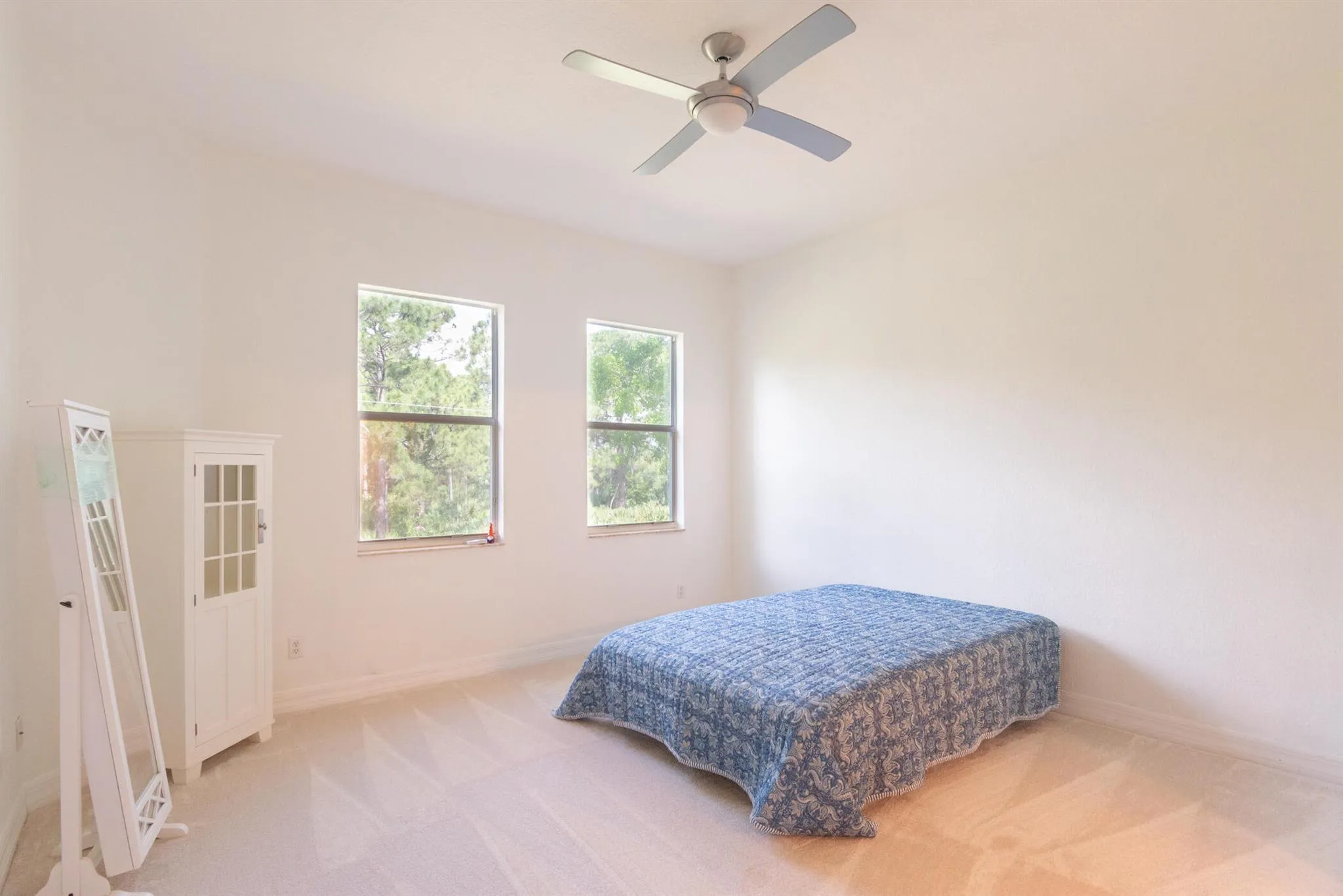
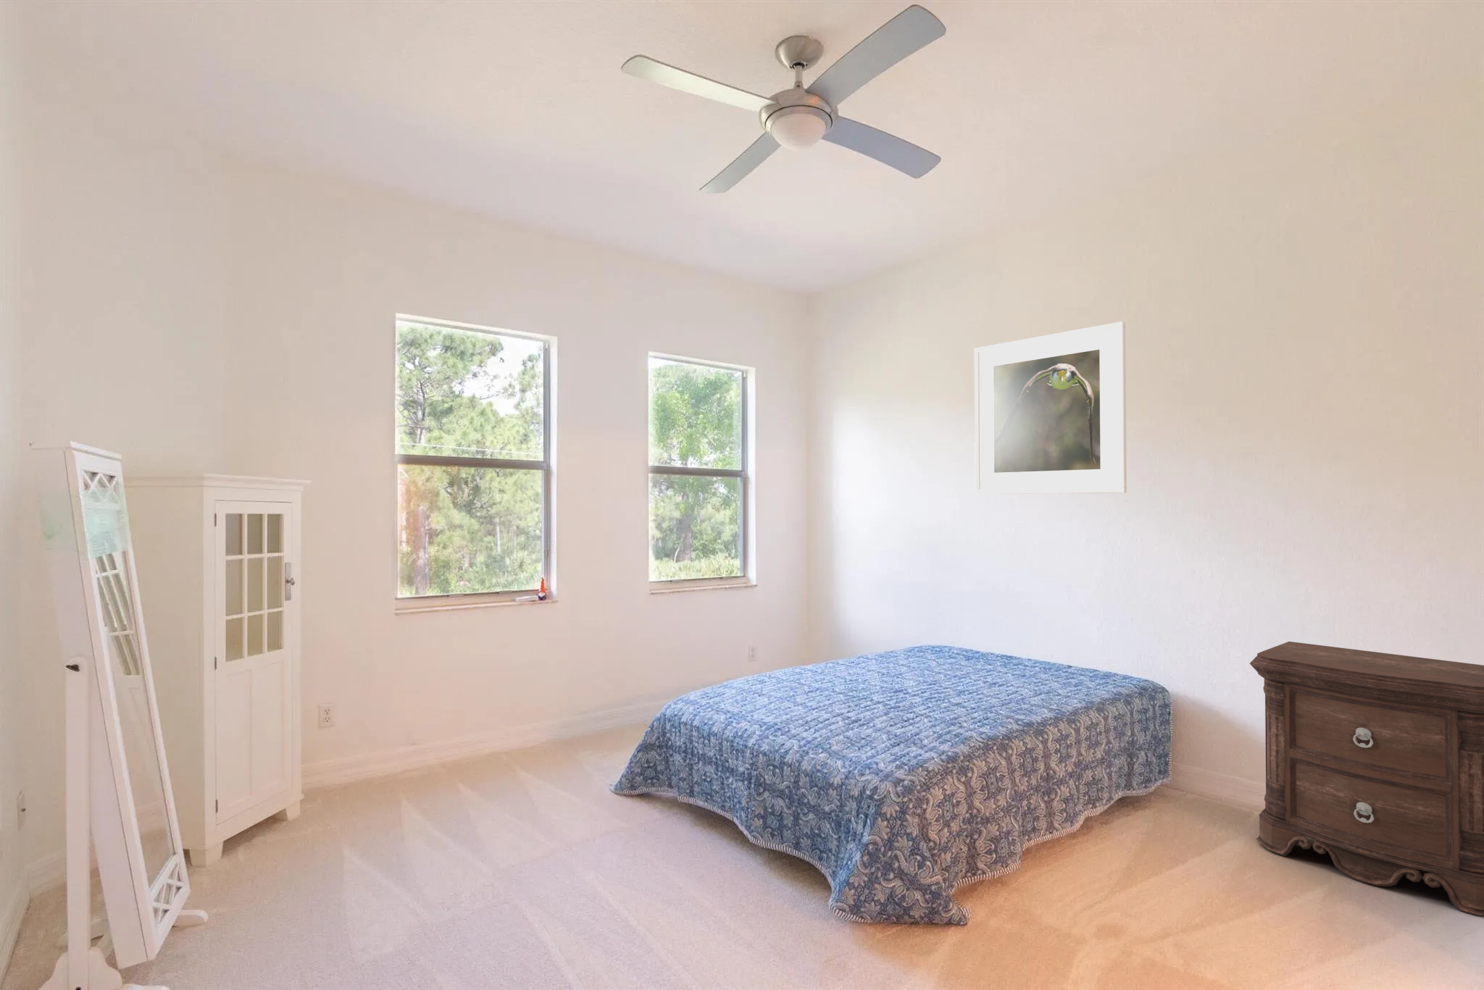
+ nightstand [1250,641,1484,917]
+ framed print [973,320,1127,495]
